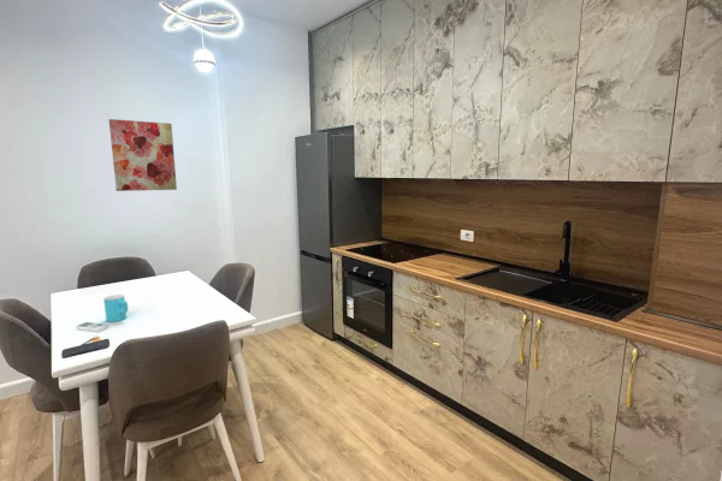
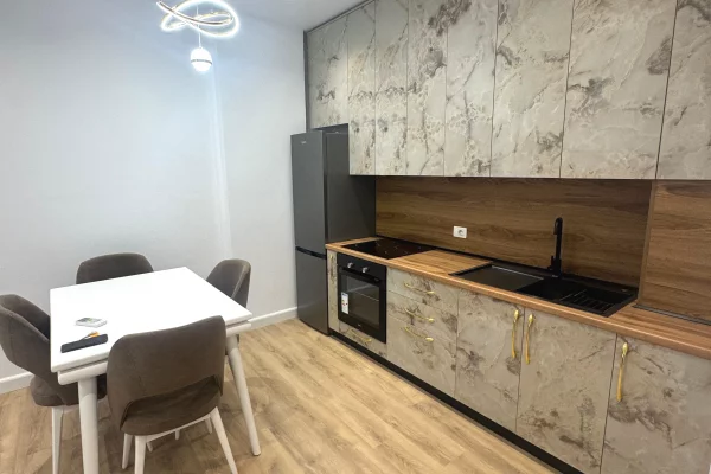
- cup [102,293,129,323]
- wall art [108,118,178,192]
